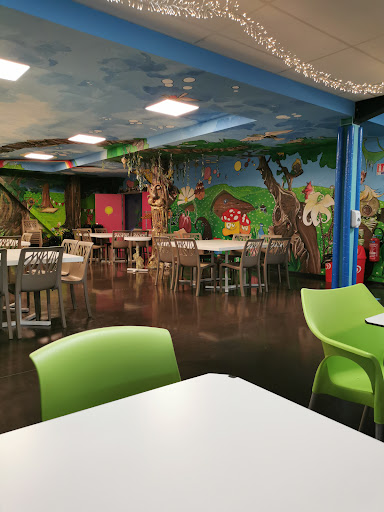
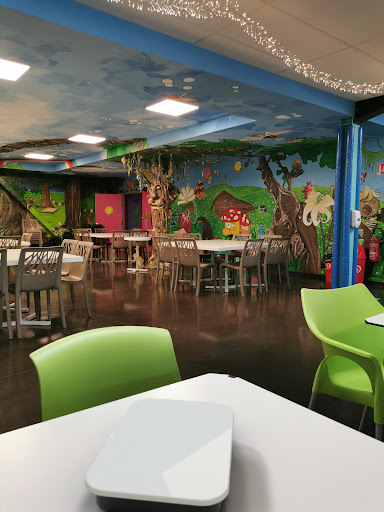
+ food tray [84,397,235,512]
